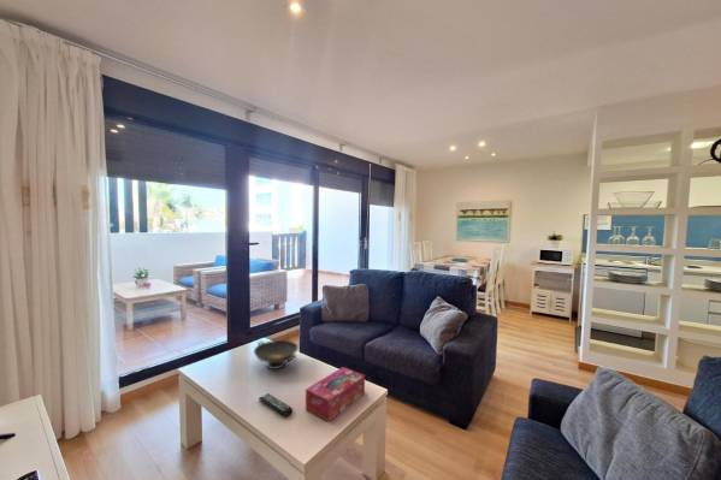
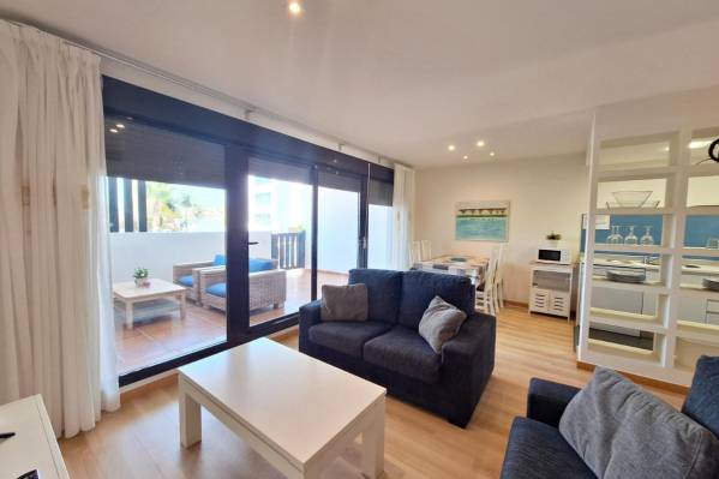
- decorative bowl [253,339,300,371]
- remote control [258,392,294,417]
- tissue box [305,366,366,422]
